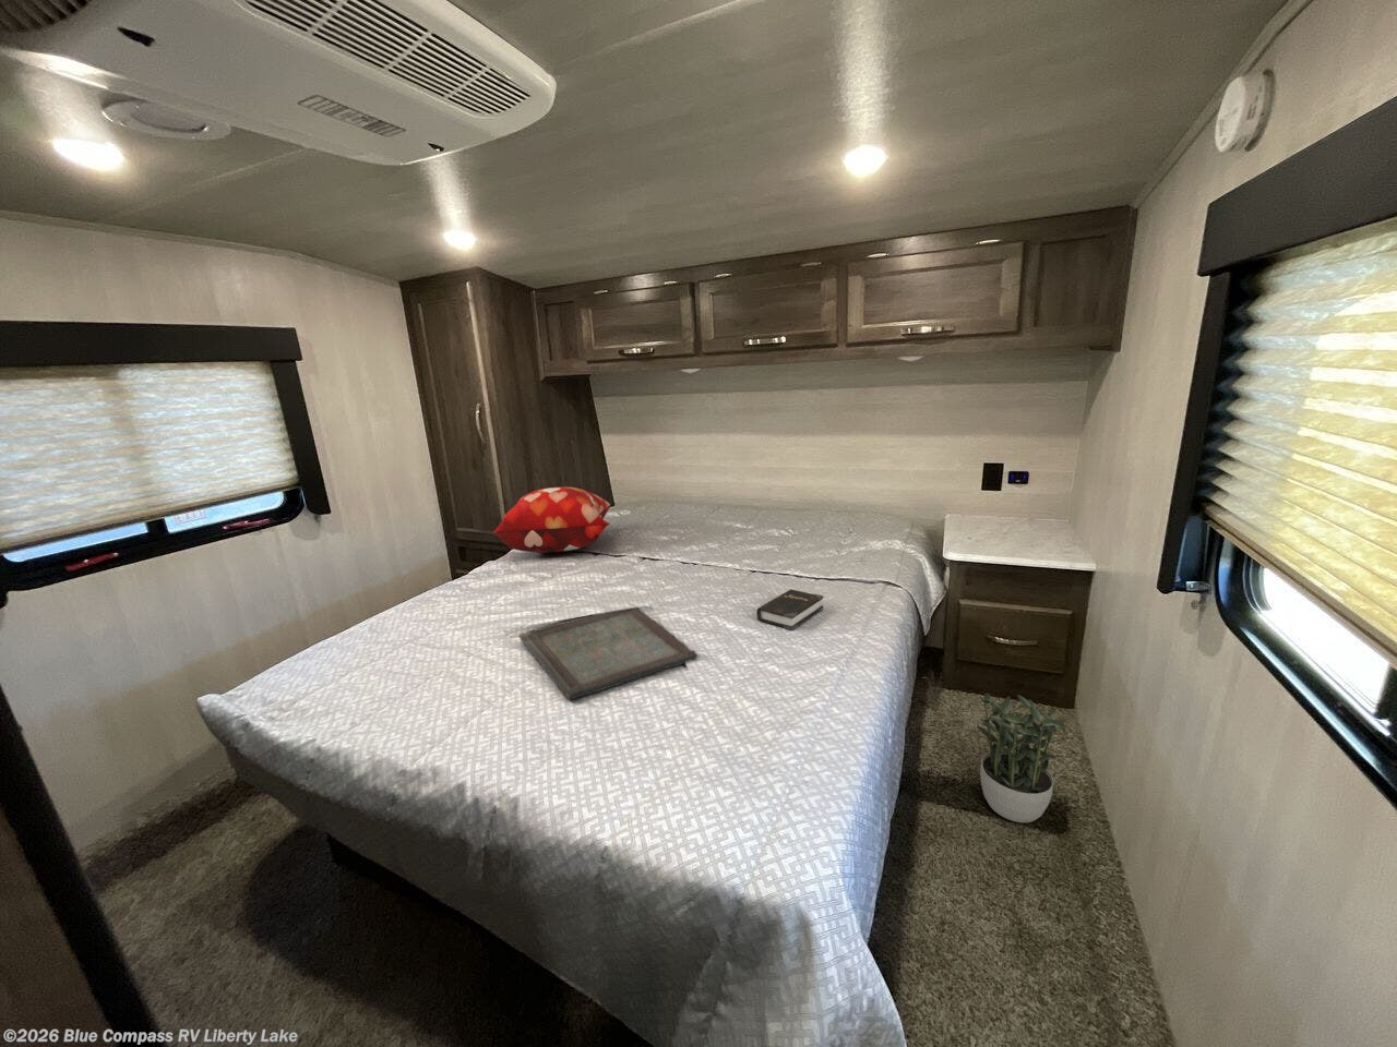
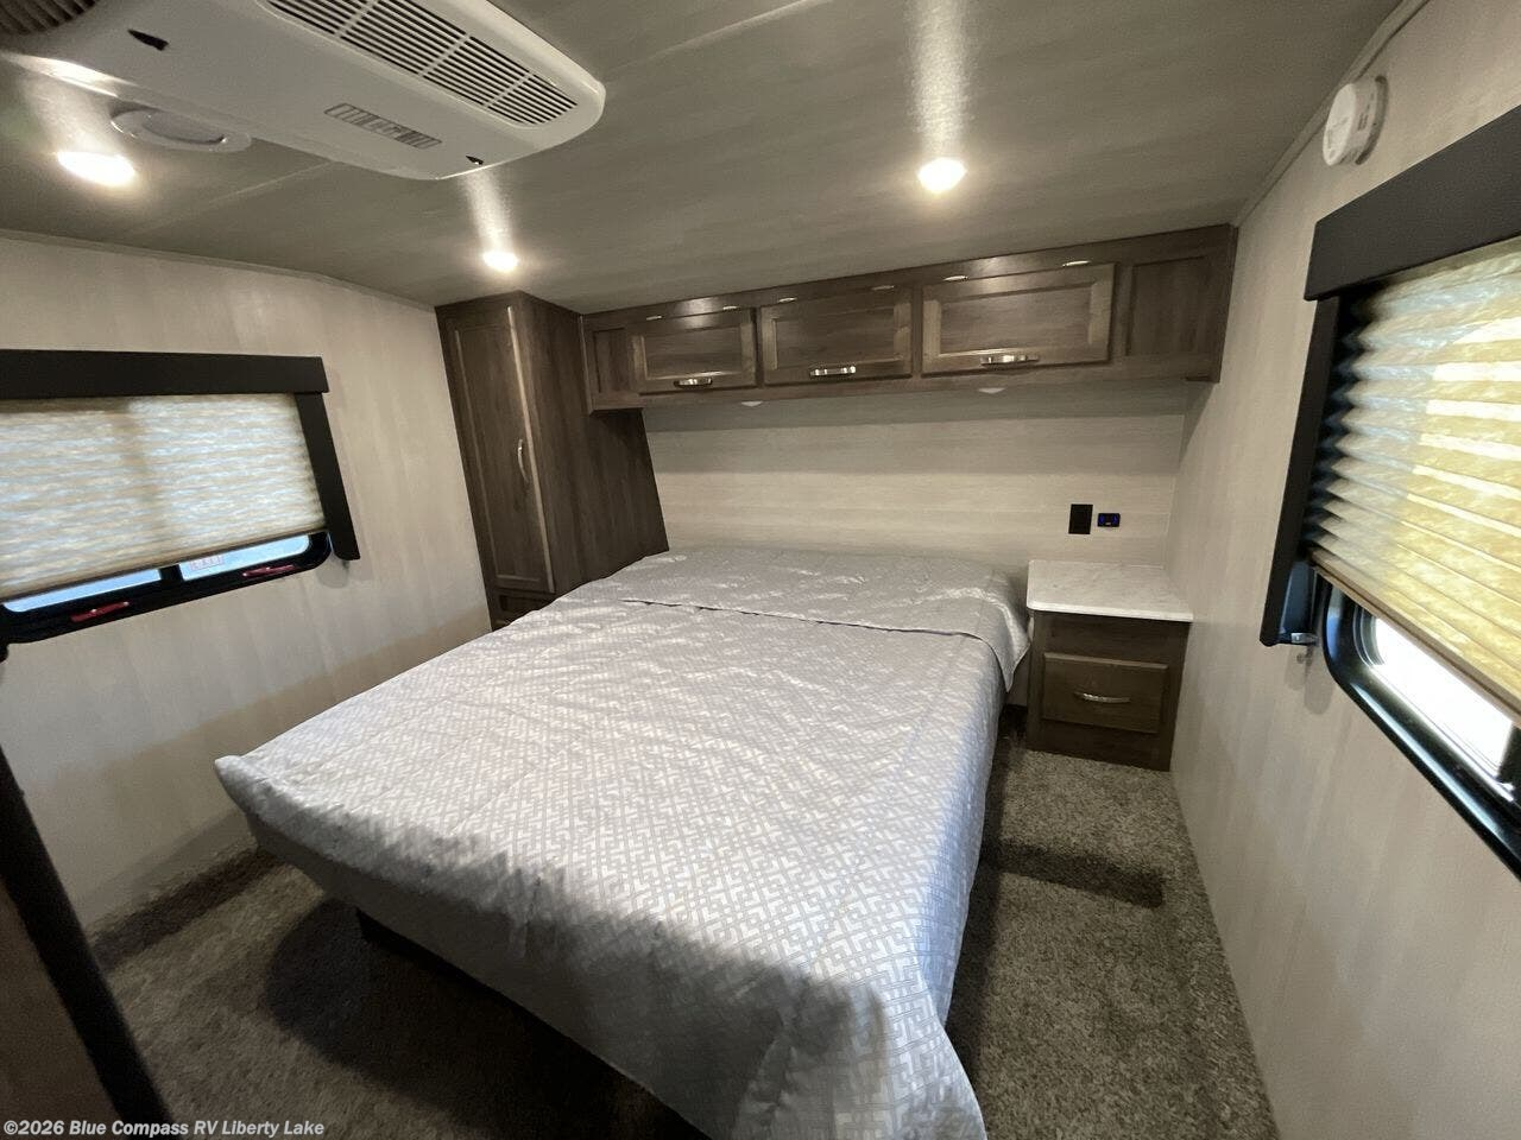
- hardback book [756,588,824,631]
- potted plant [967,693,1078,824]
- decorative pillow [492,486,612,554]
- serving tray [517,606,698,702]
